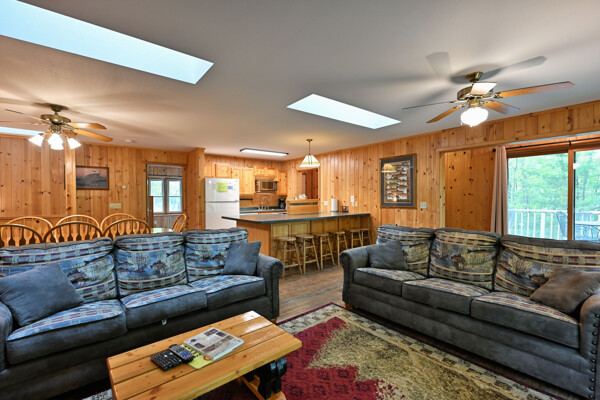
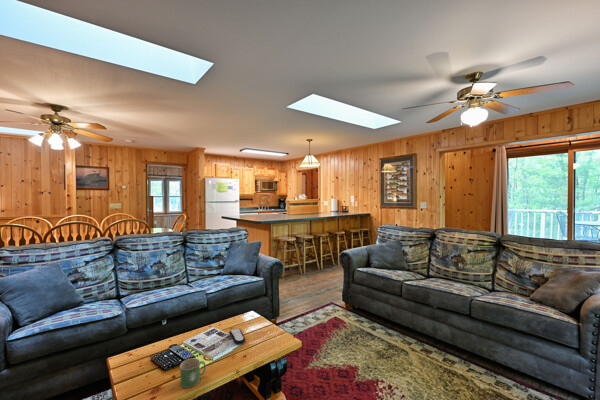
+ remote control [228,328,246,345]
+ mug [179,357,207,389]
